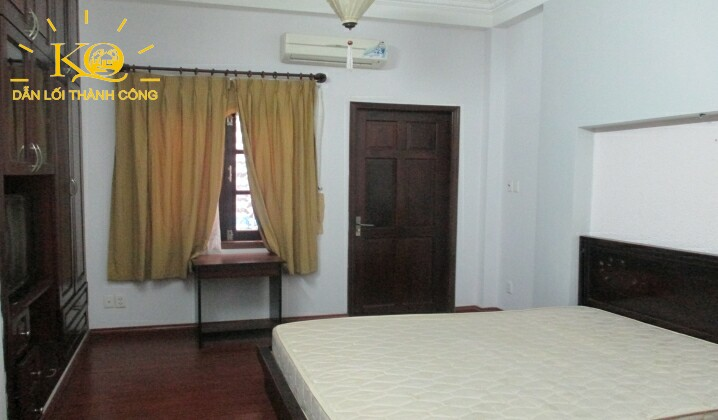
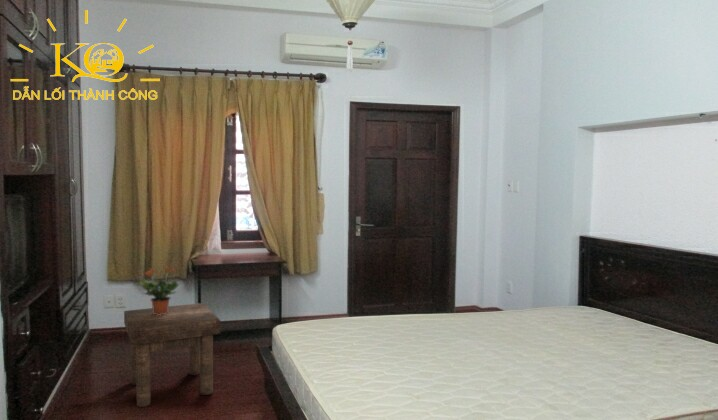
+ potted plant [138,265,183,315]
+ stool [123,302,222,408]
